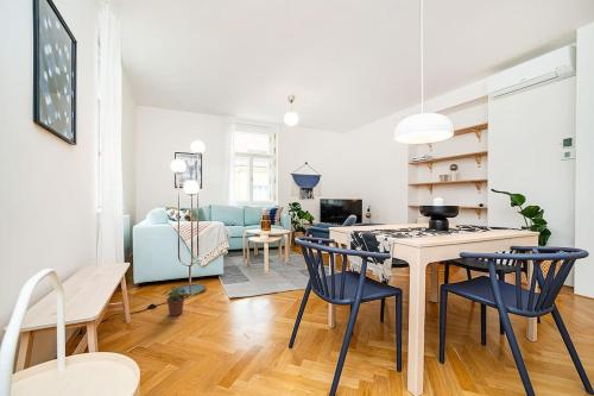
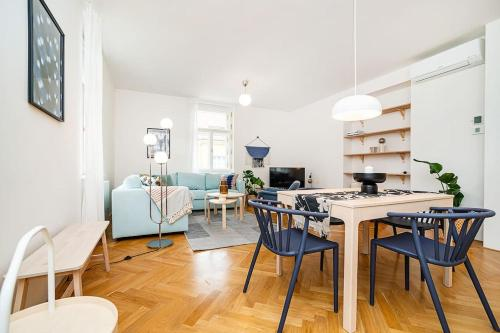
- potted plant [162,285,187,318]
